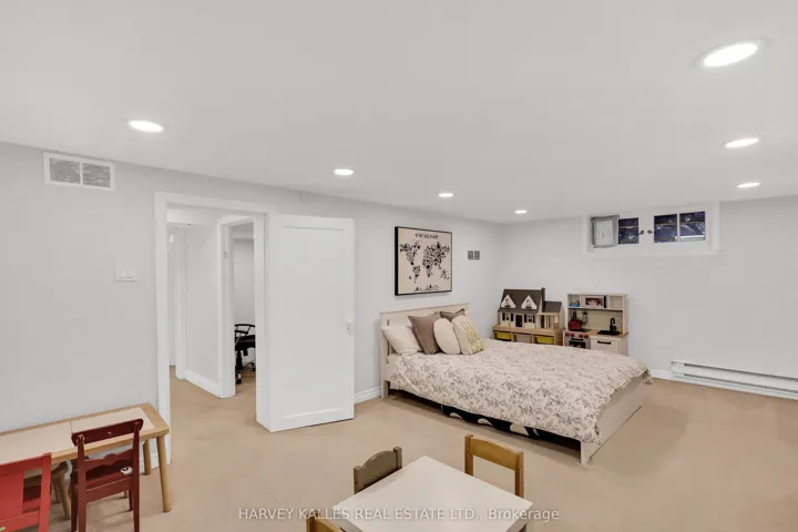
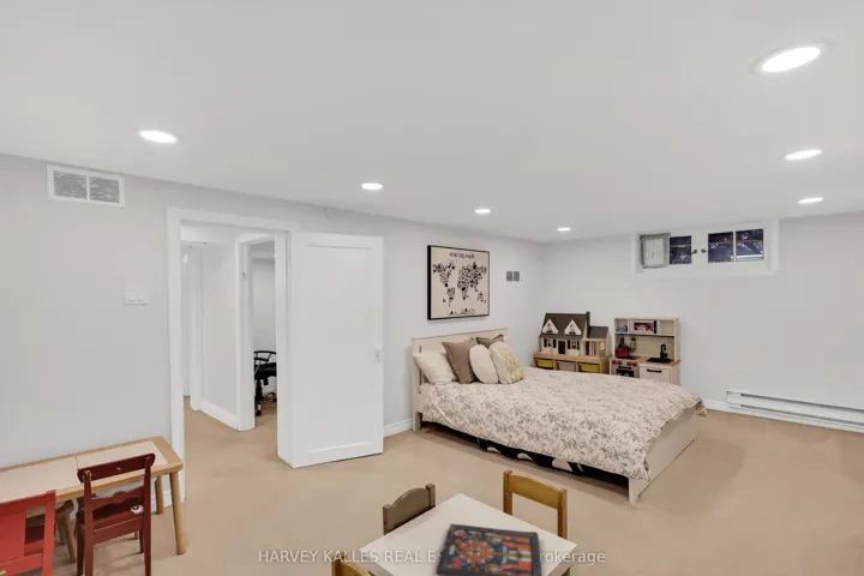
+ board game [434,522,542,576]
